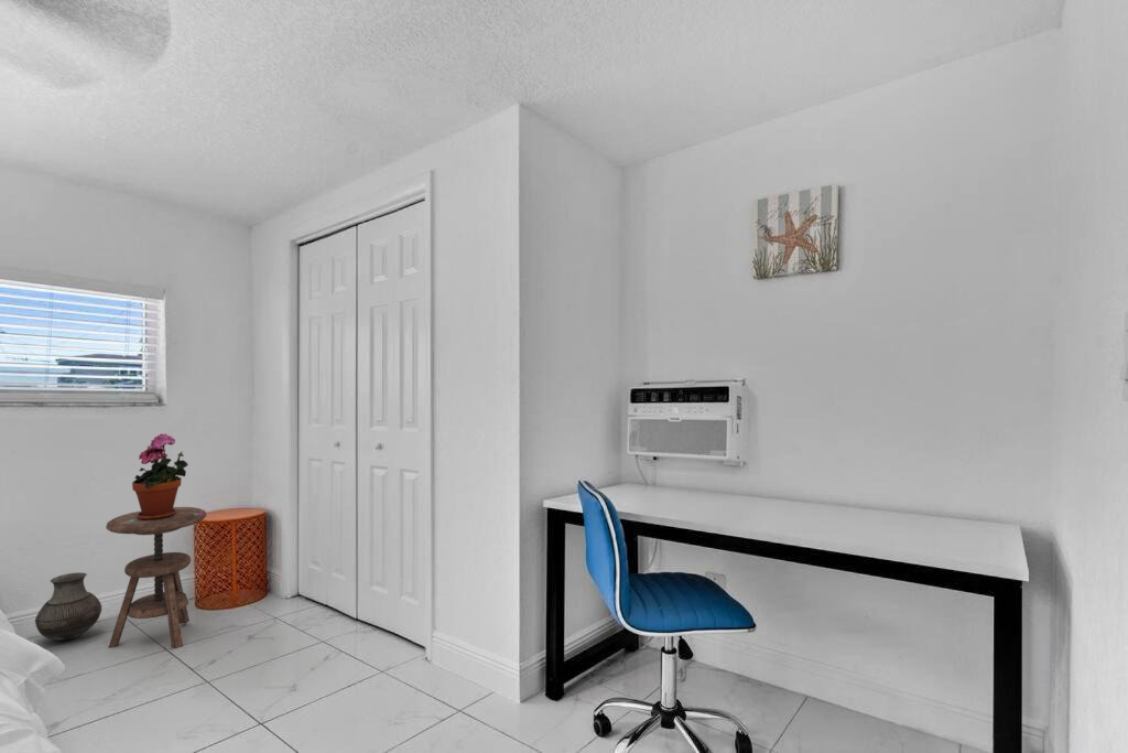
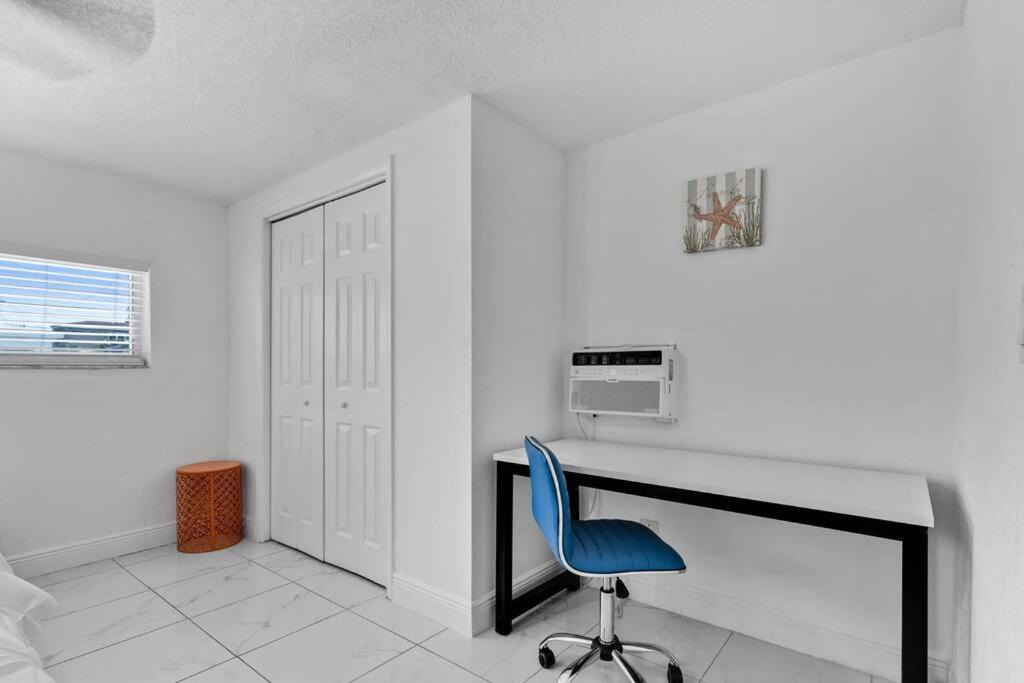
- side table [105,506,207,649]
- potted plant [131,432,189,520]
- vase [34,571,102,642]
